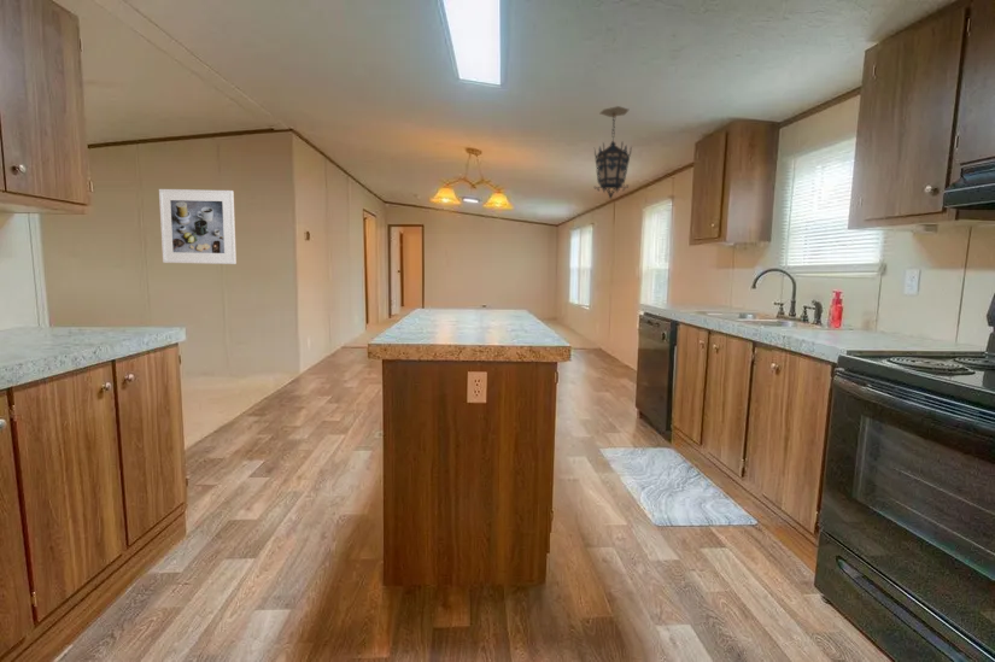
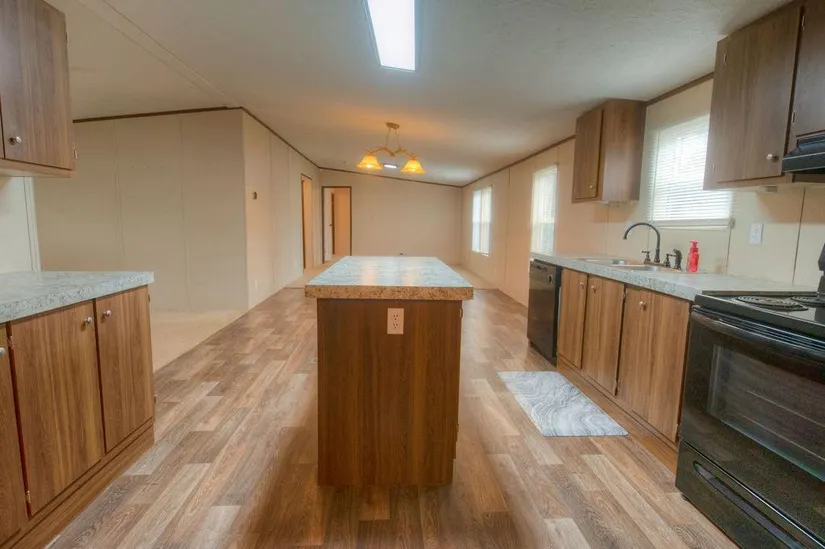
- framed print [158,188,238,265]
- hanging lantern [593,105,633,200]
